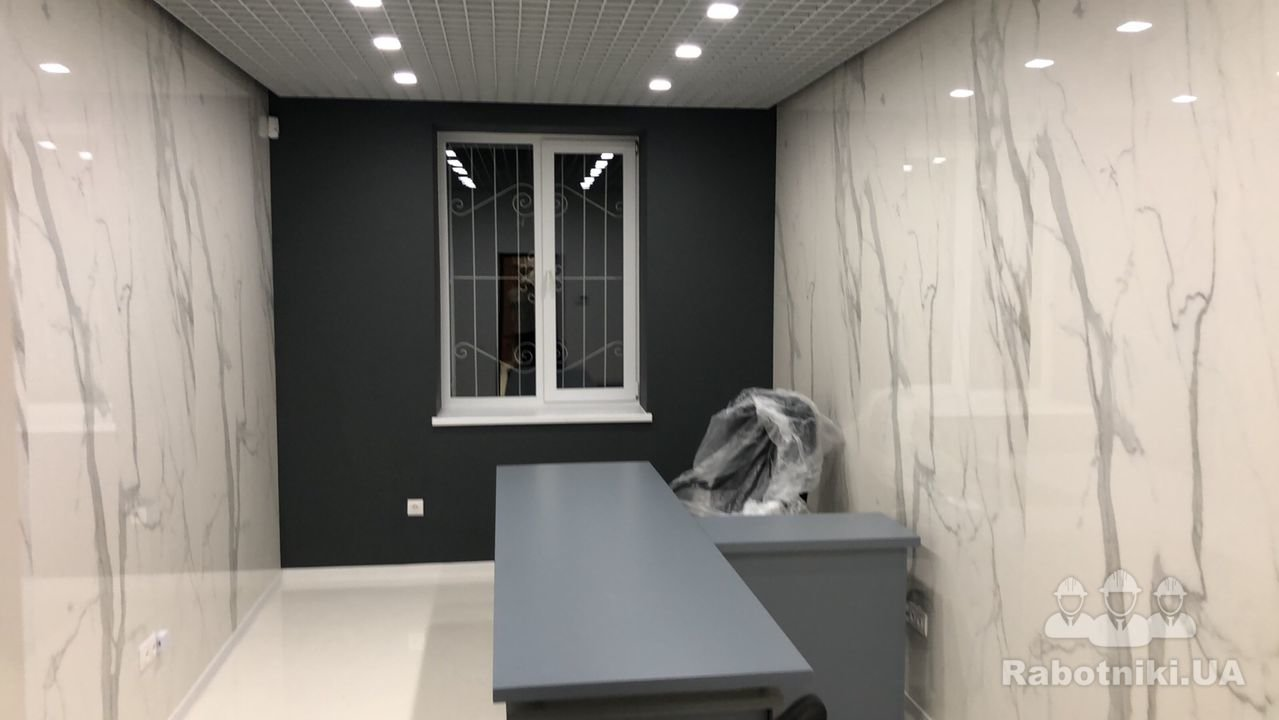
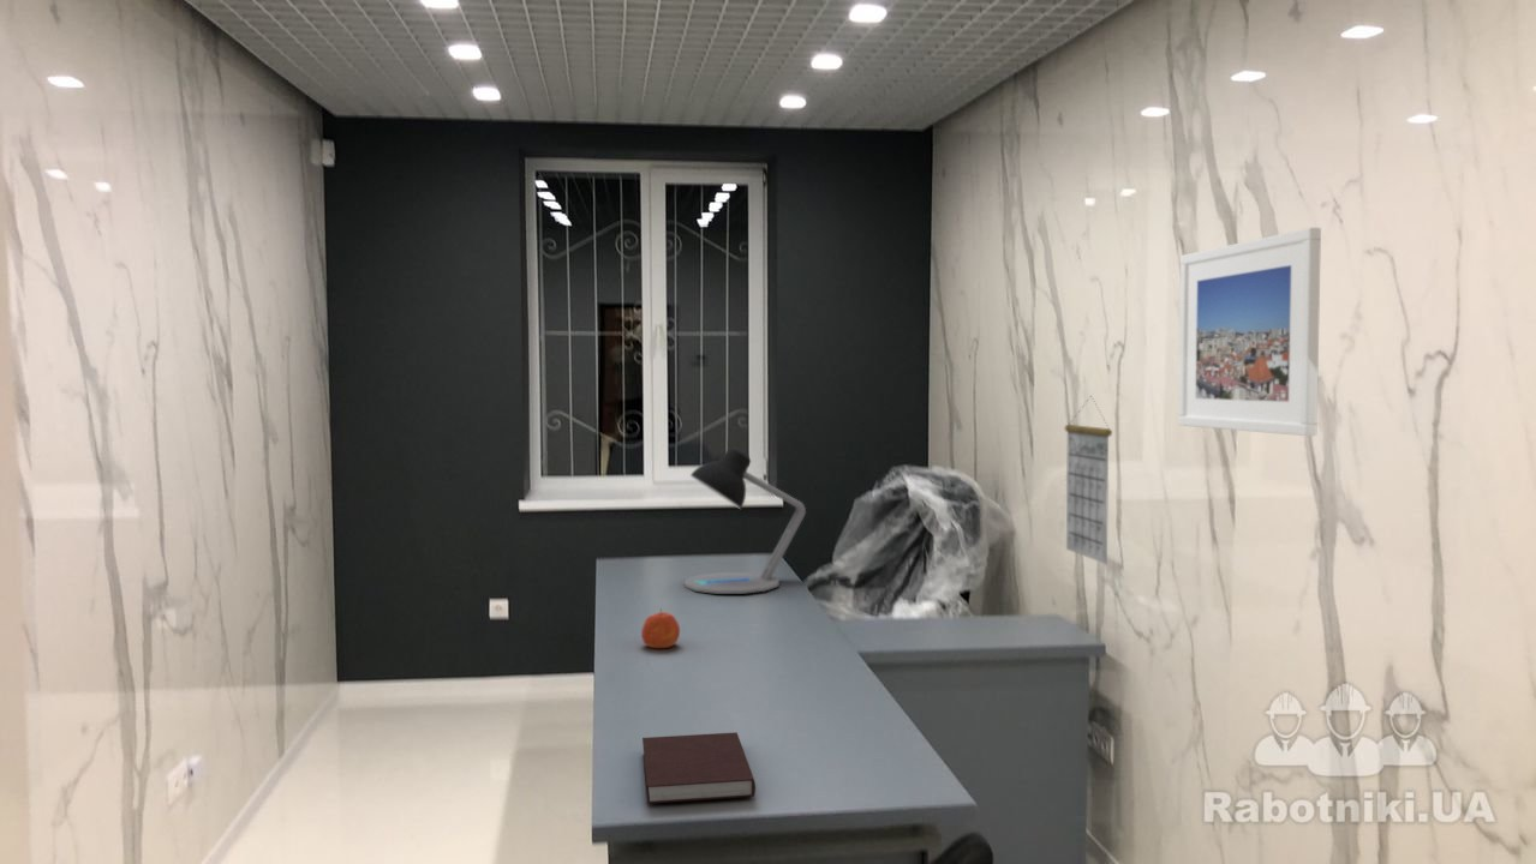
+ notebook [641,731,757,805]
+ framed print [1177,227,1322,437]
+ desk lamp [683,446,807,595]
+ calendar [1064,396,1113,565]
+ apple [640,607,681,649]
